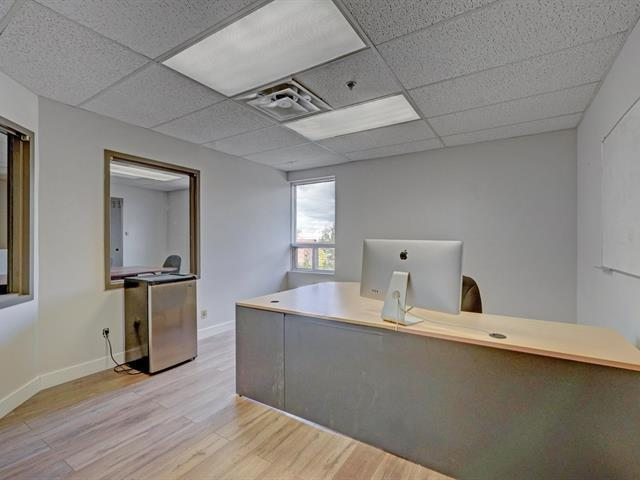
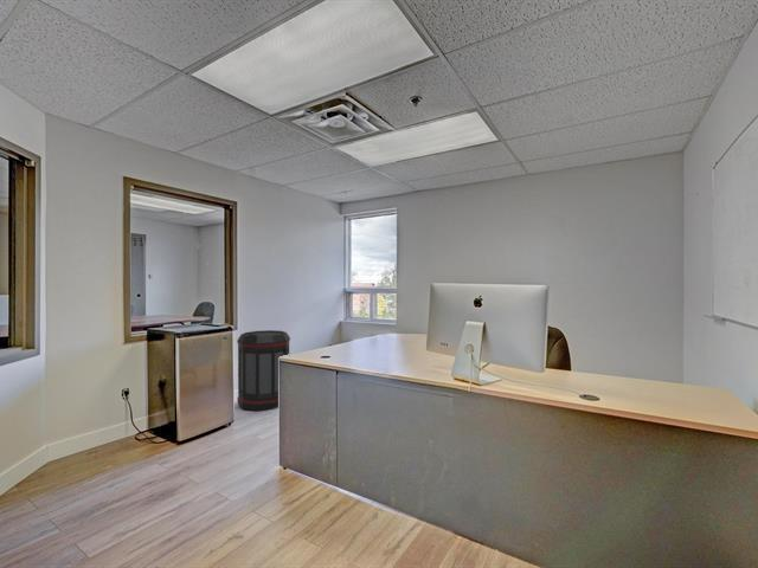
+ trash can [236,329,291,412]
